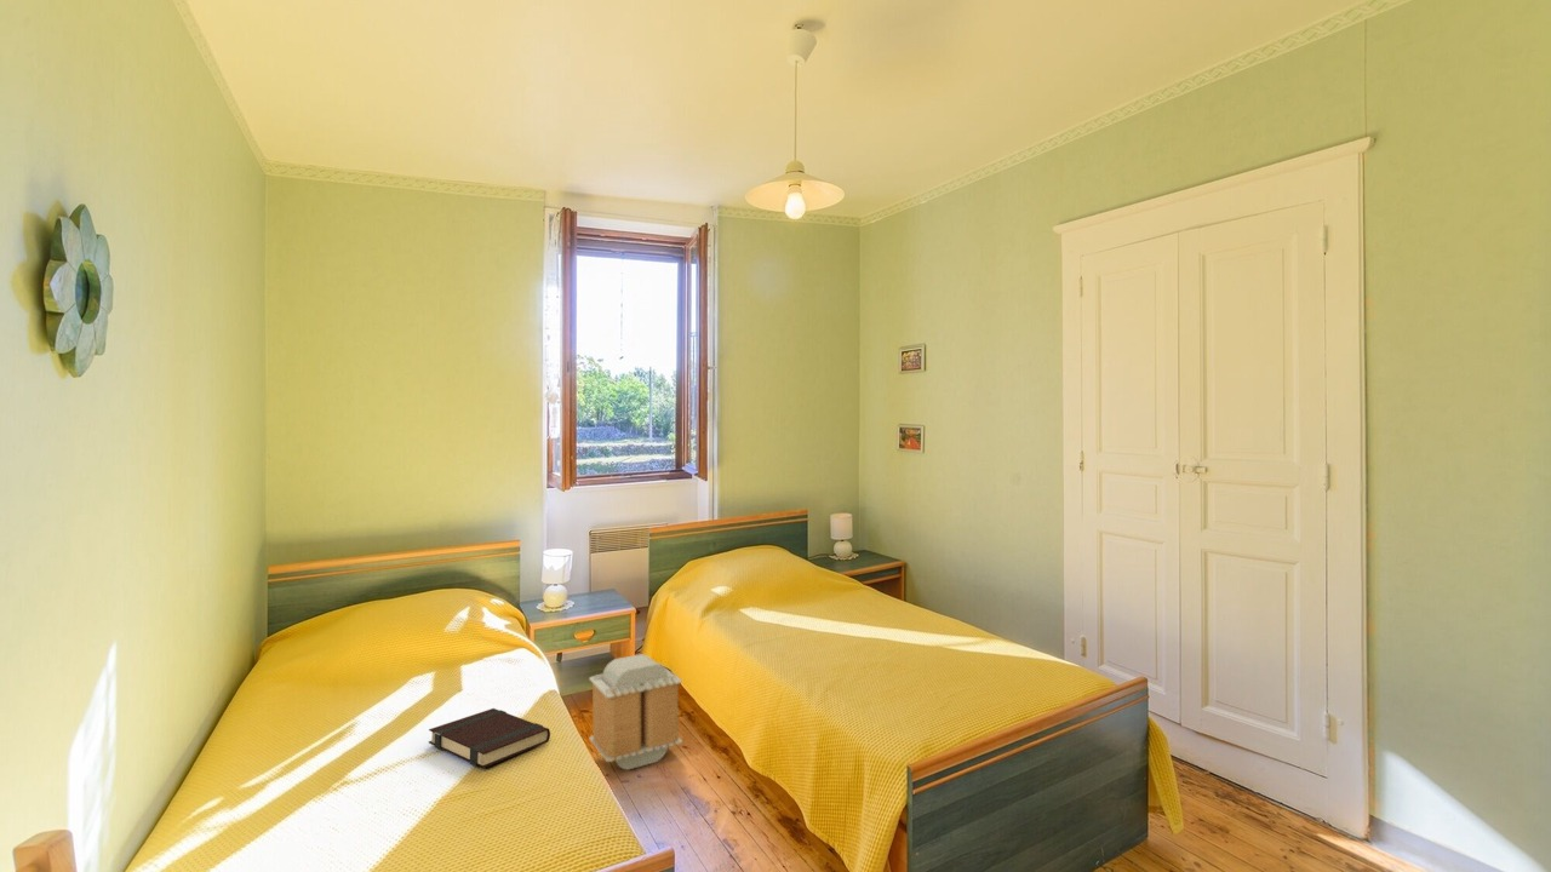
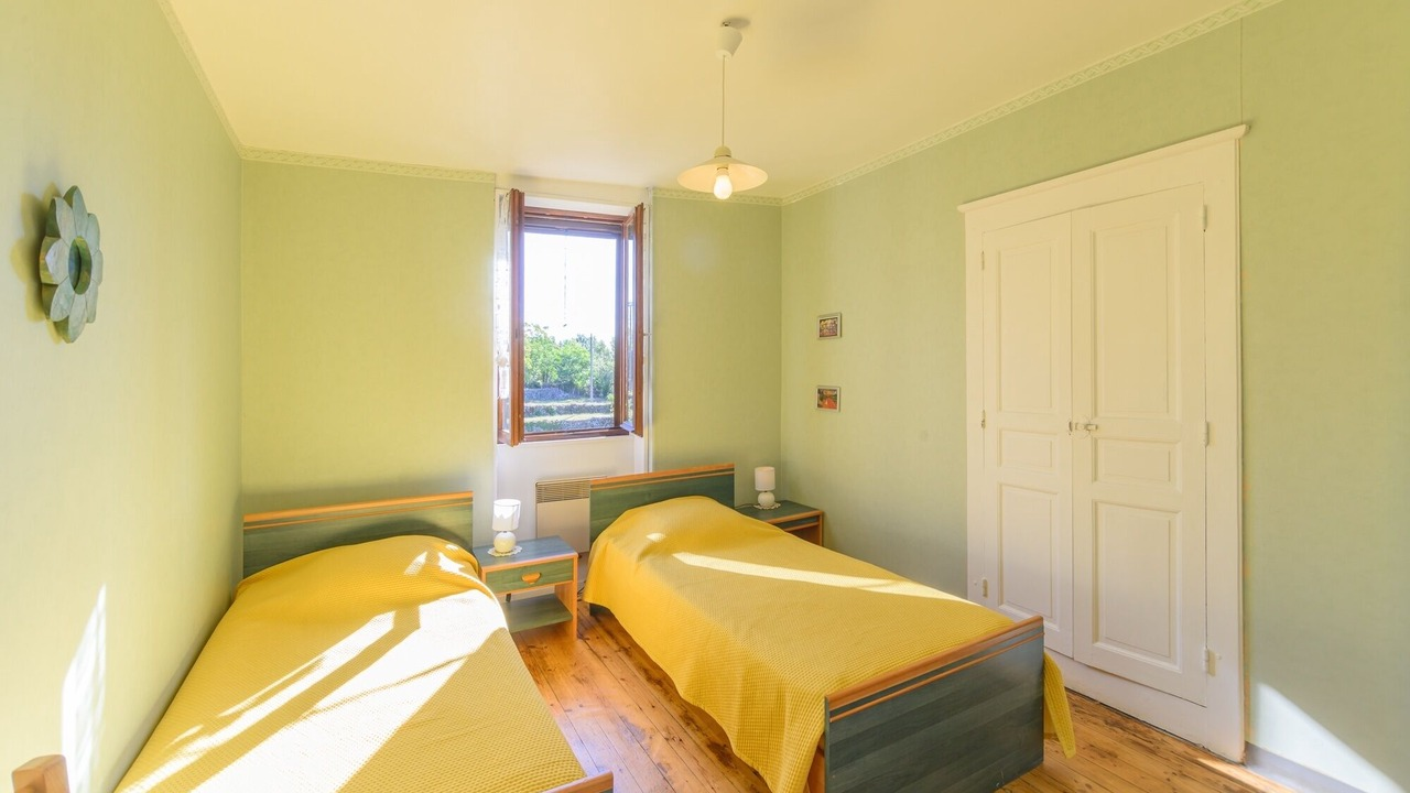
- air purifier [588,653,683,771]
- book [428,707,551,769]
